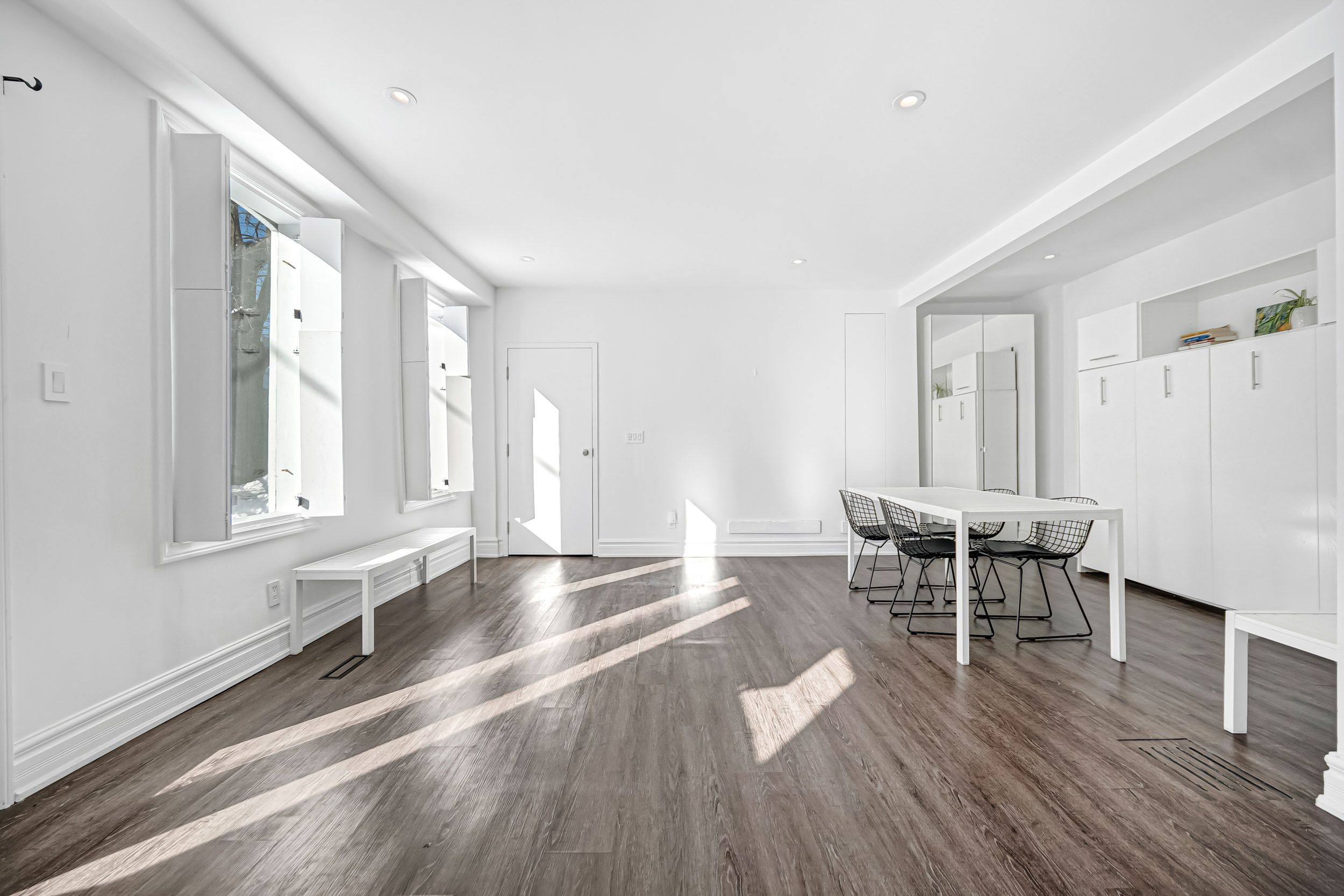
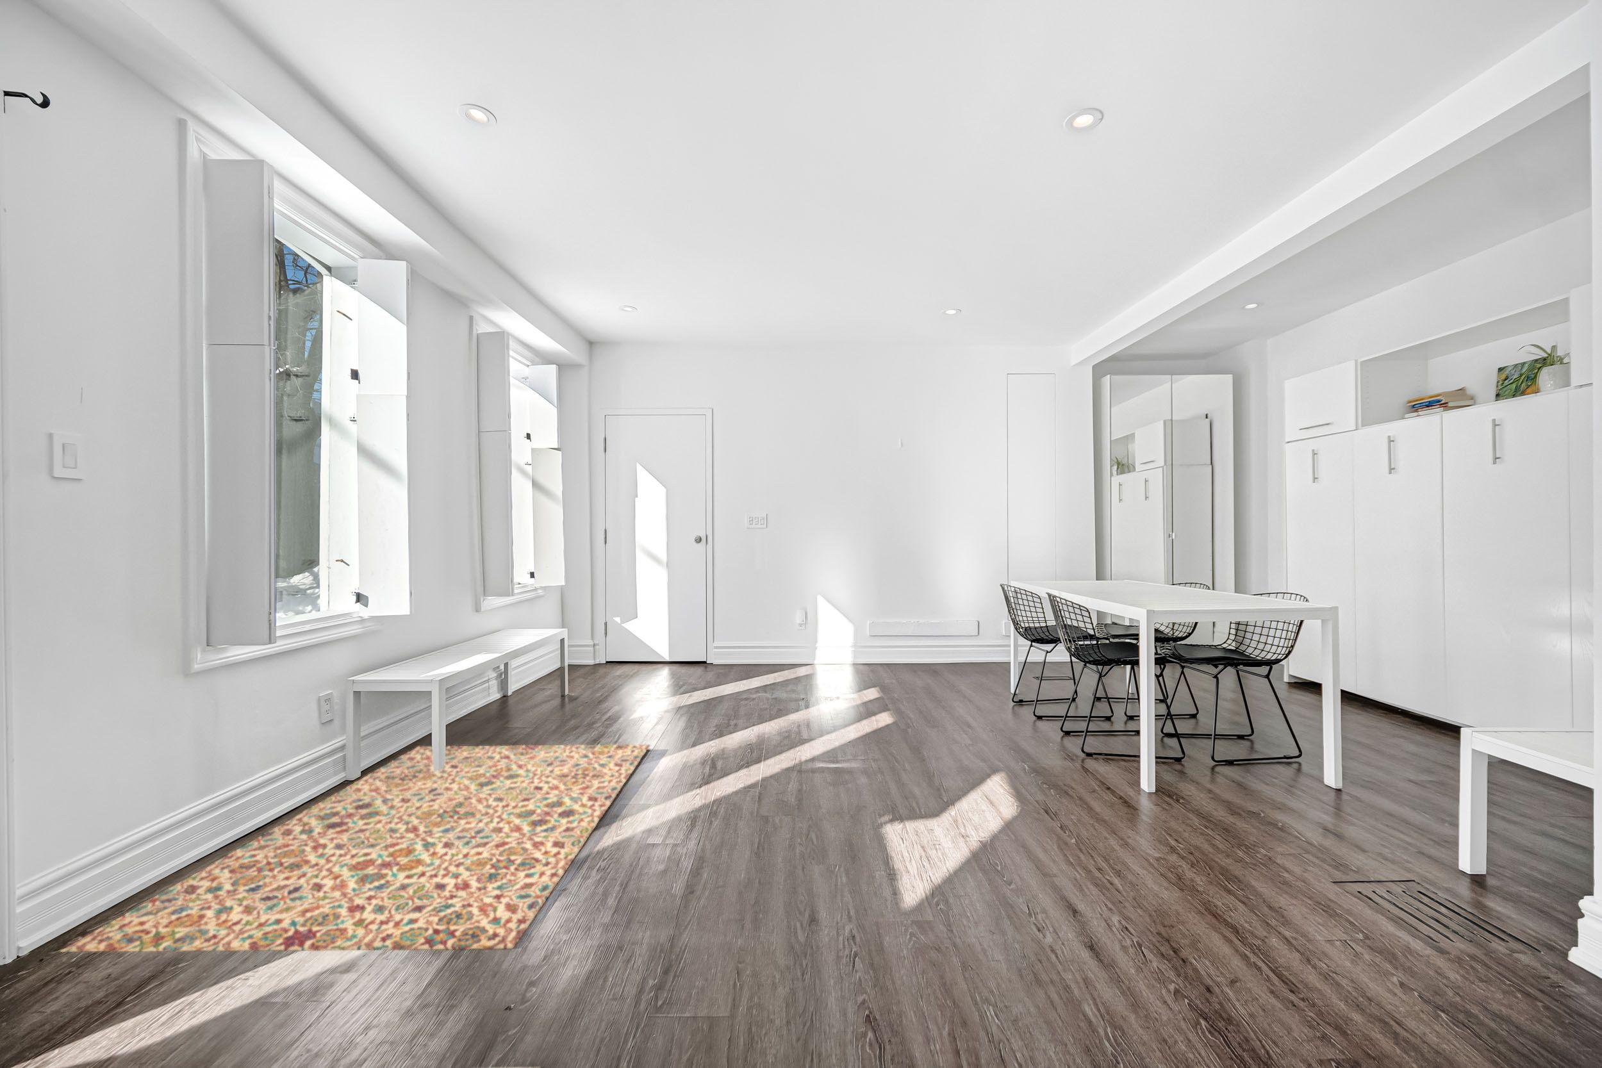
+ rug [60,744,651,952]
